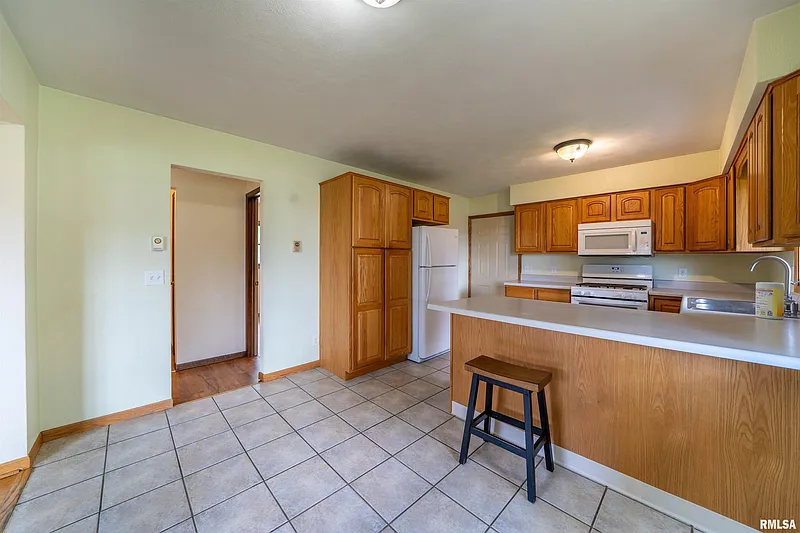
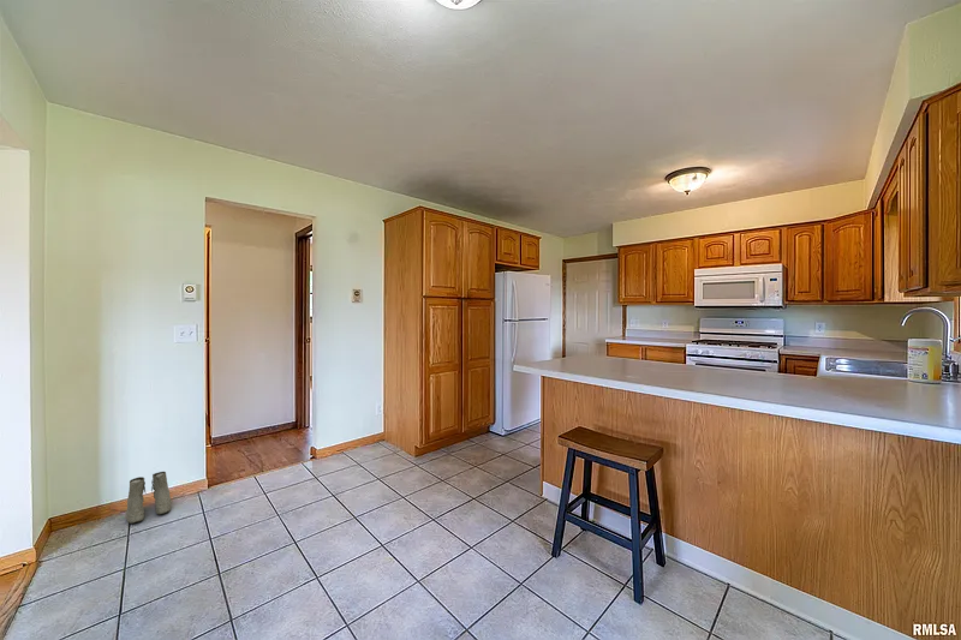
+ boots [125,471,173,525]
